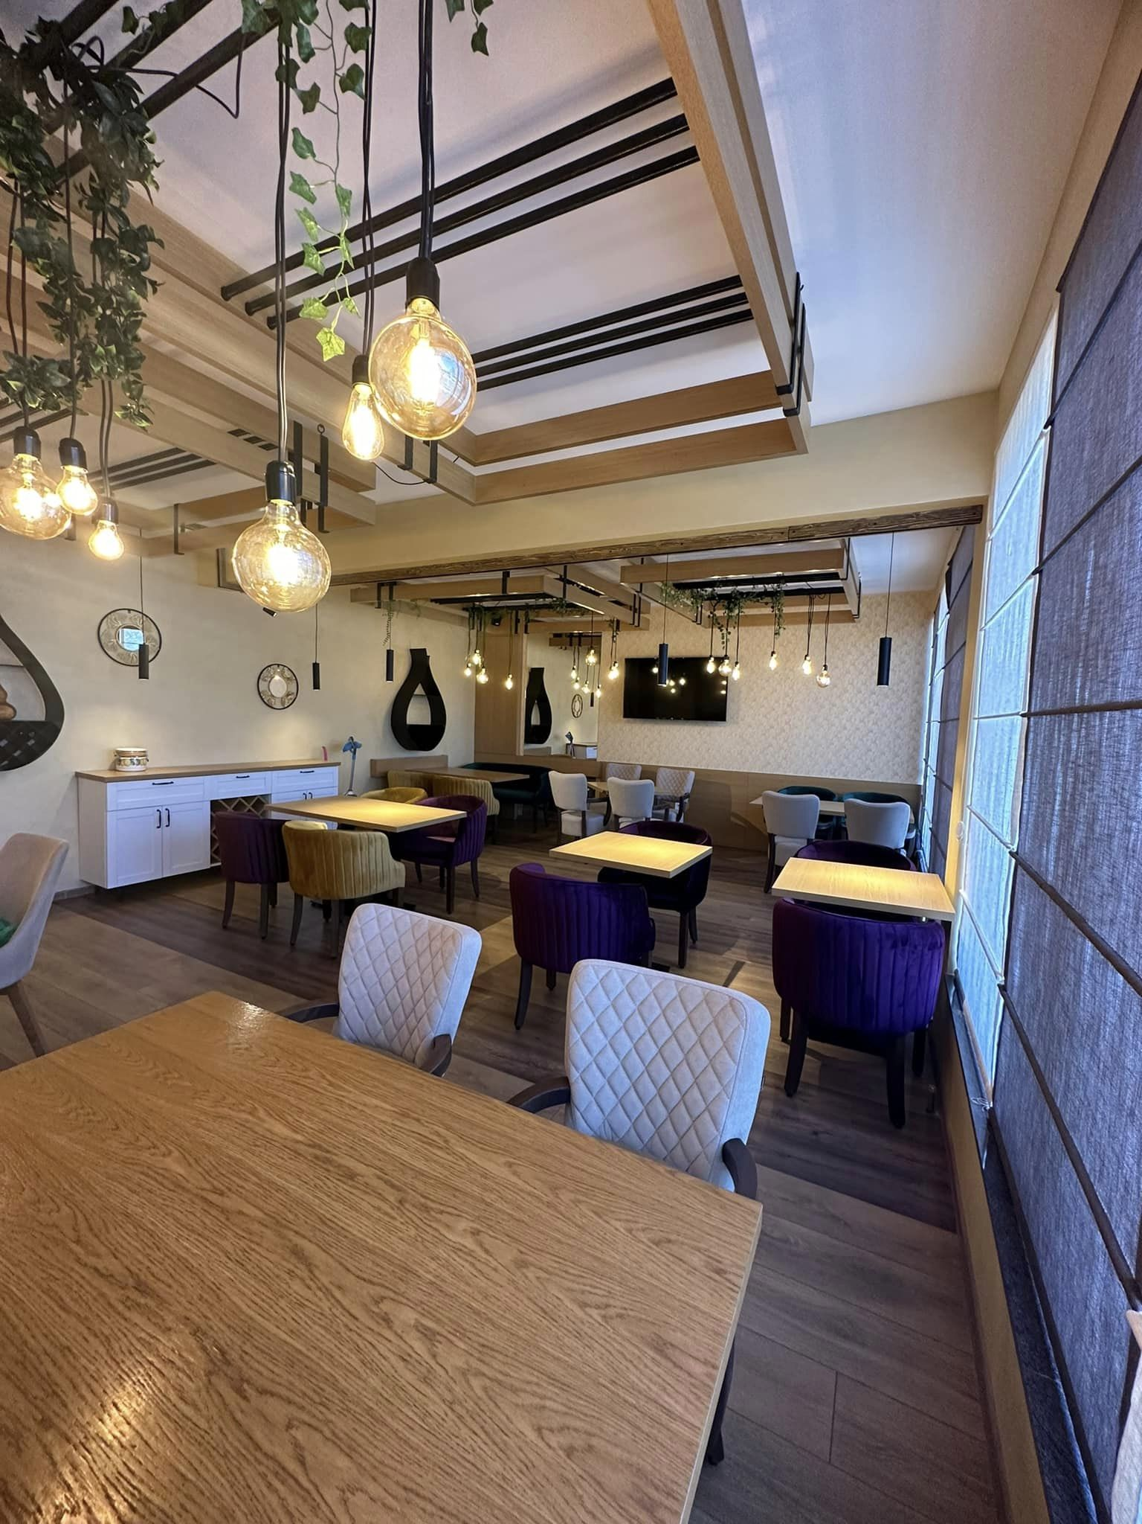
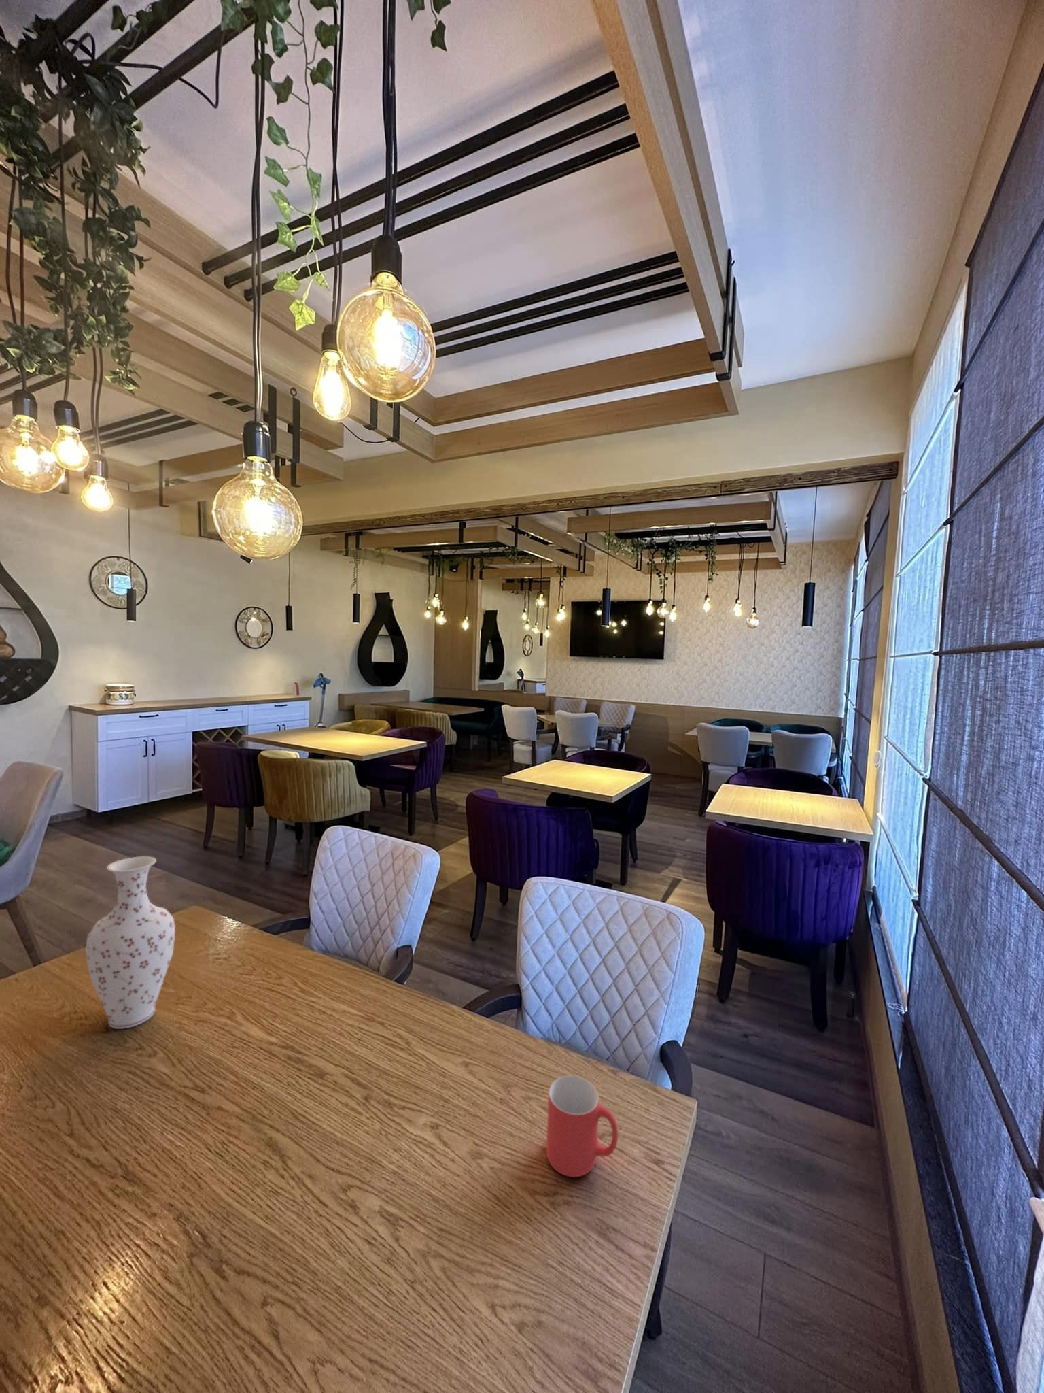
+ vase [84,856,177,1030]
+ mug [546,1075,619,1178]
